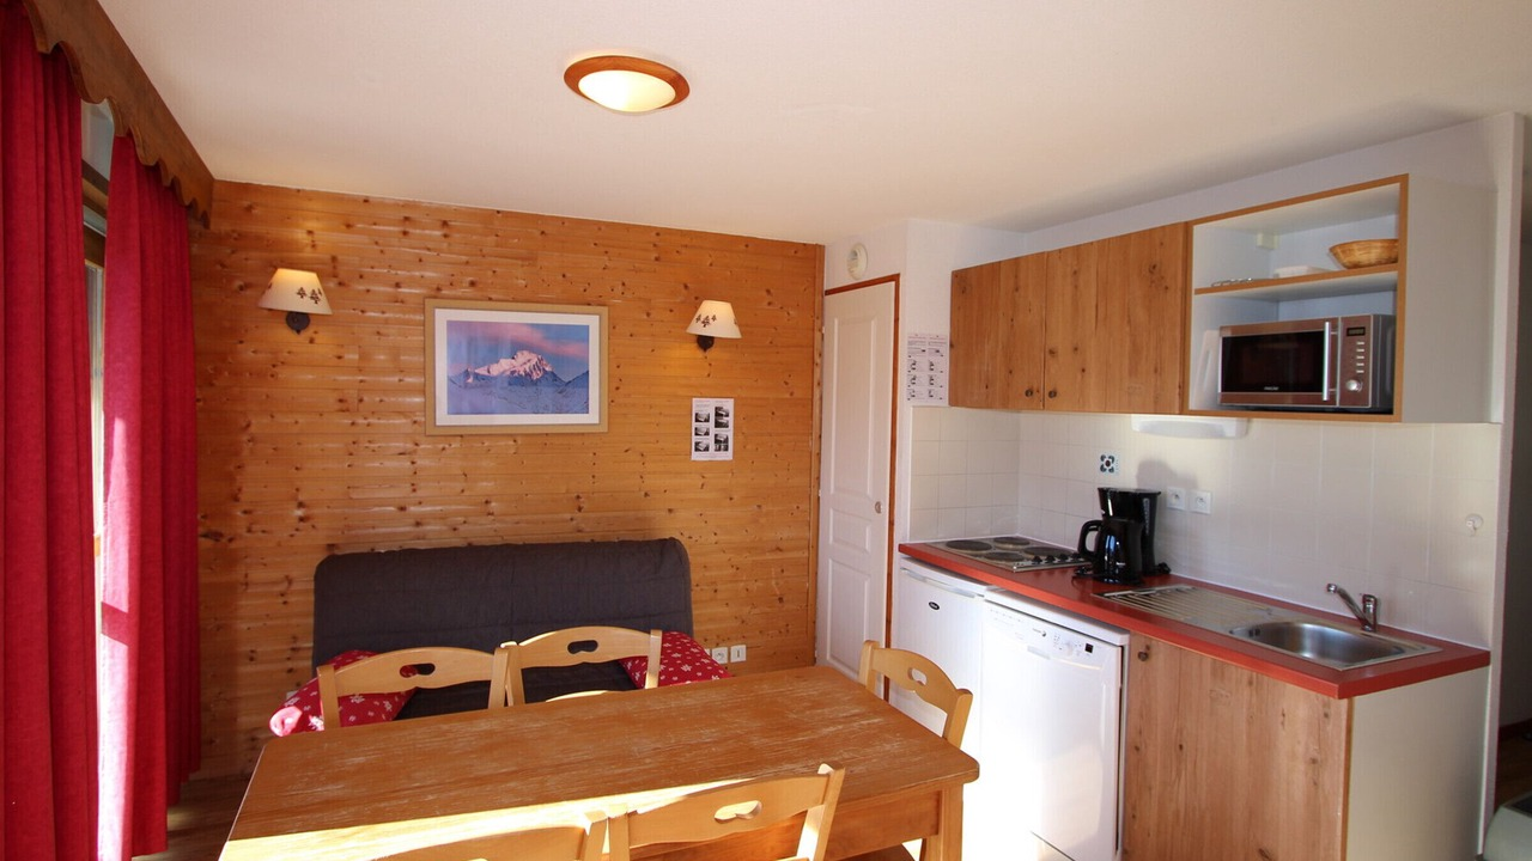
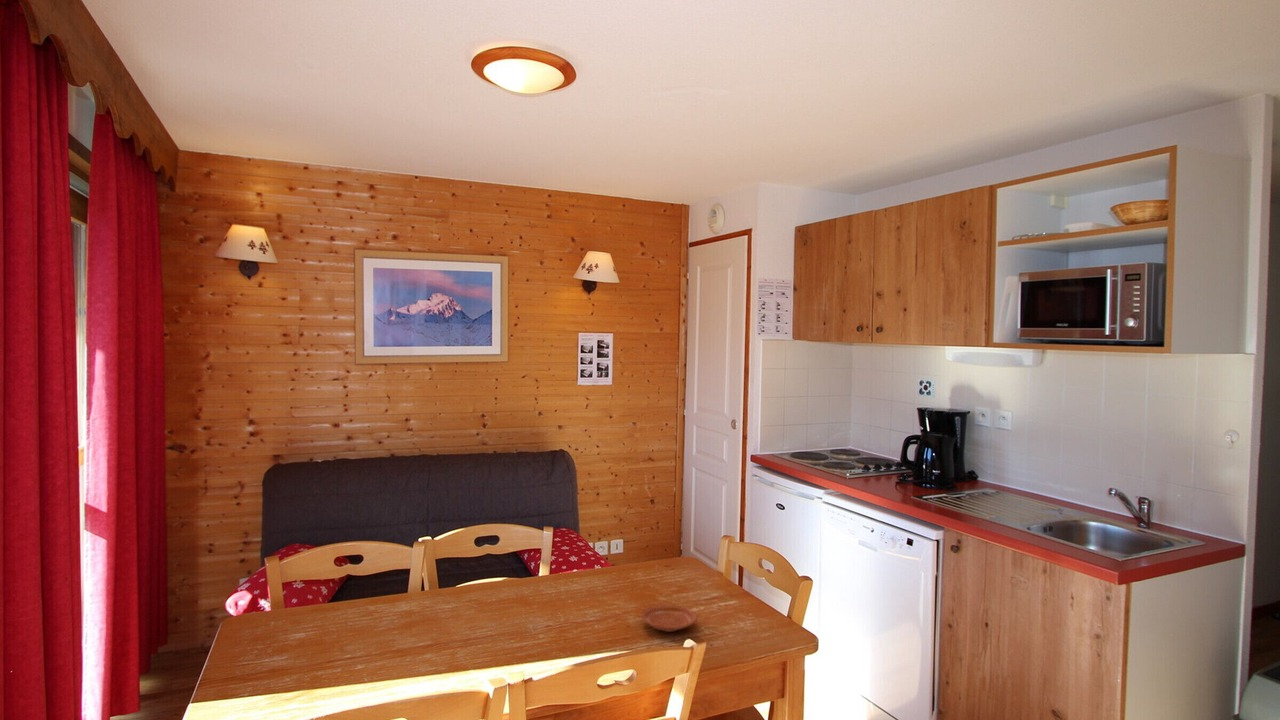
+ plate [640,604,698,633]
